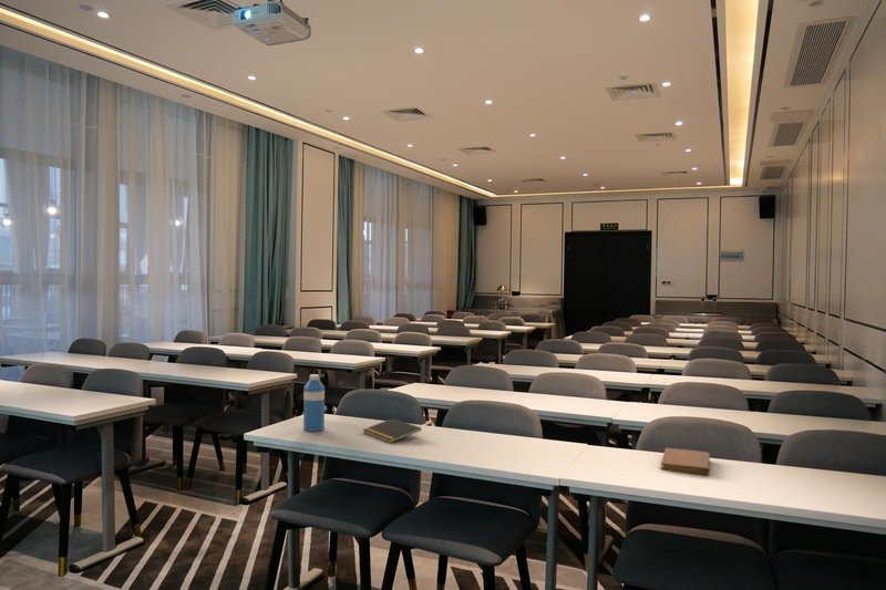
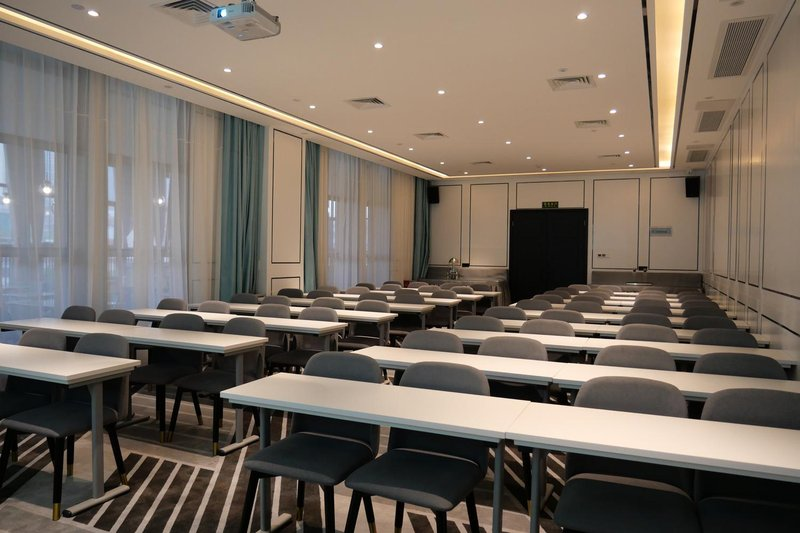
- notepad [362,417,422,444]
- notebook [660,447,711,476]
- water bottle [302,373,326,433]
